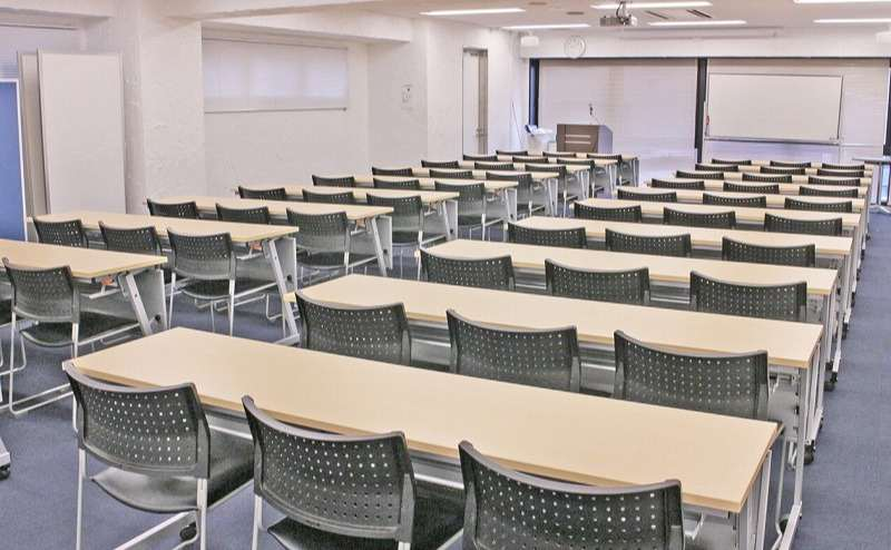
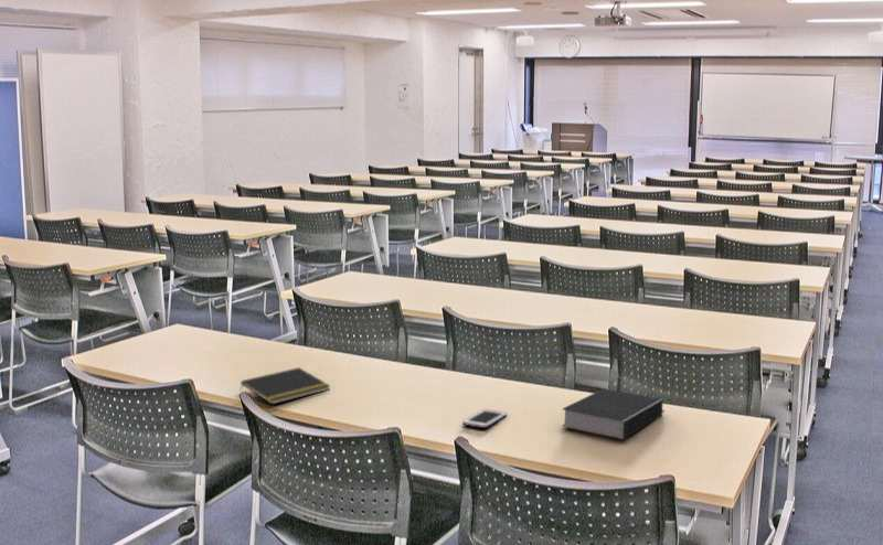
+ notepad [240,366,331,405]
+ book [561,388,664,440]
+ cell phone [461,408,508,429]
